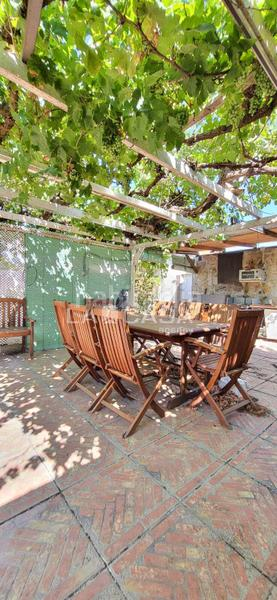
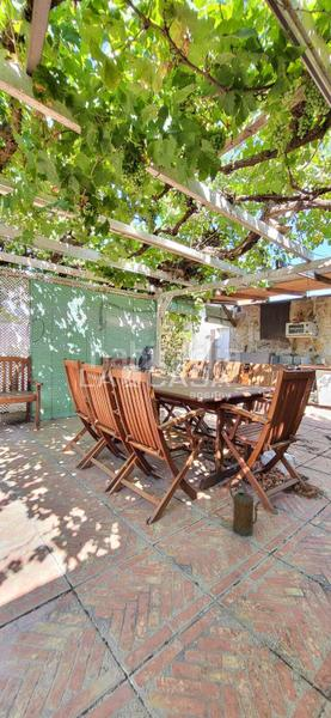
+ watering can [228,476,262,537]
